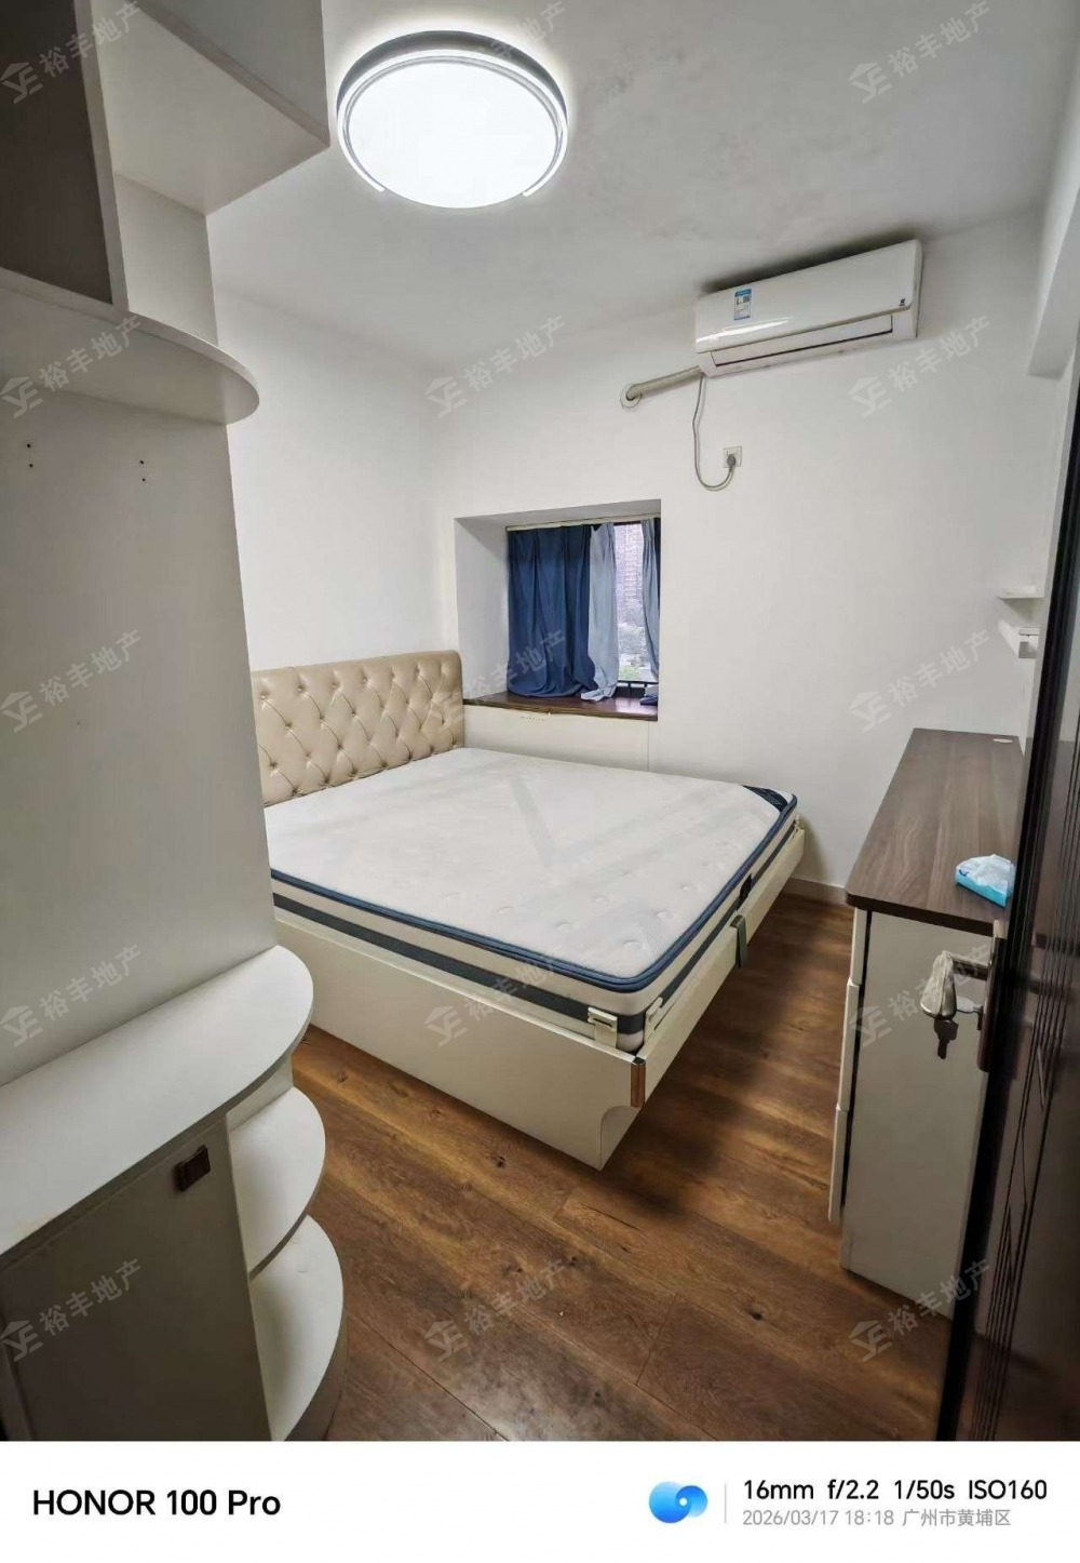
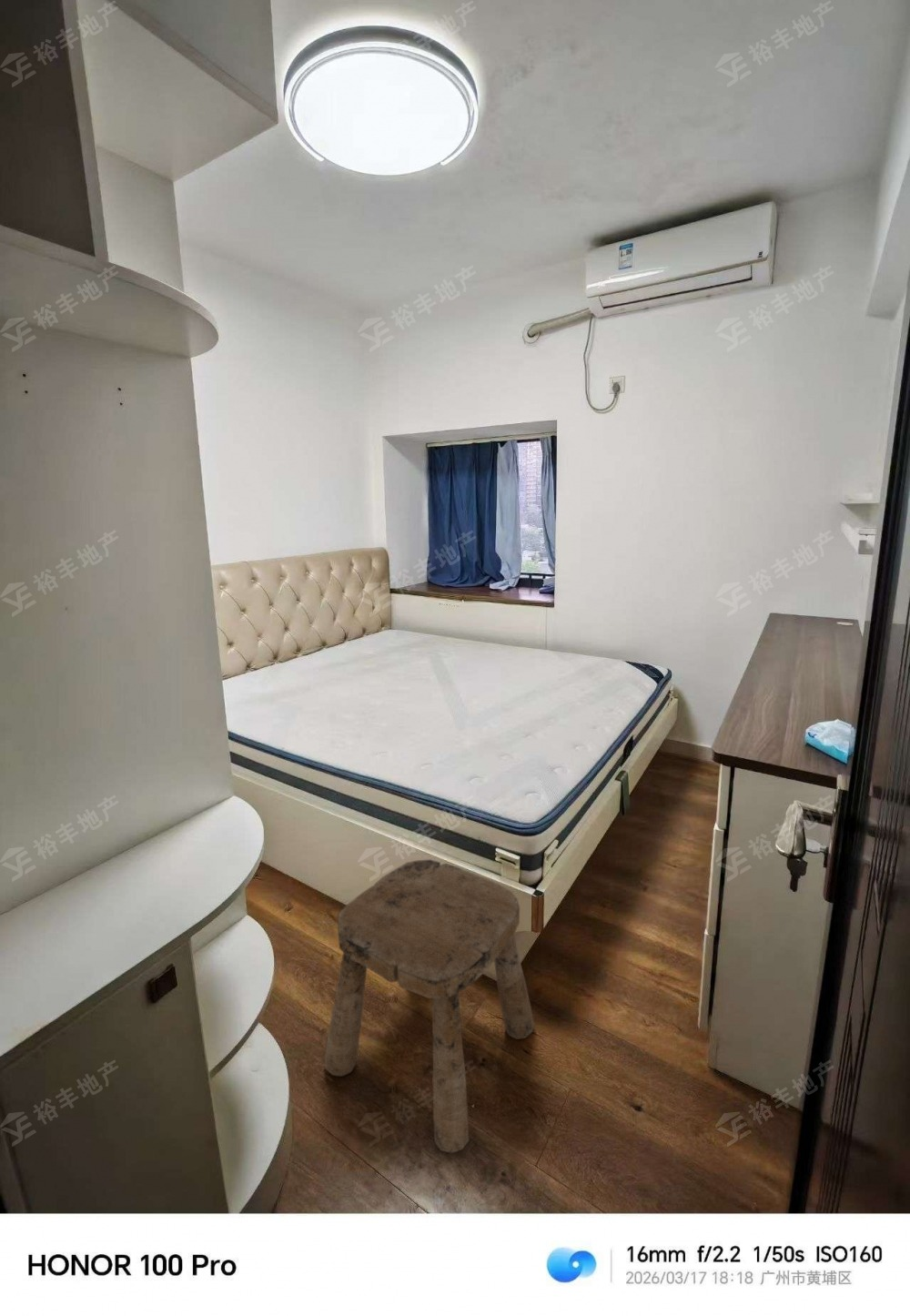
+ stool [324,859,535,1154]
